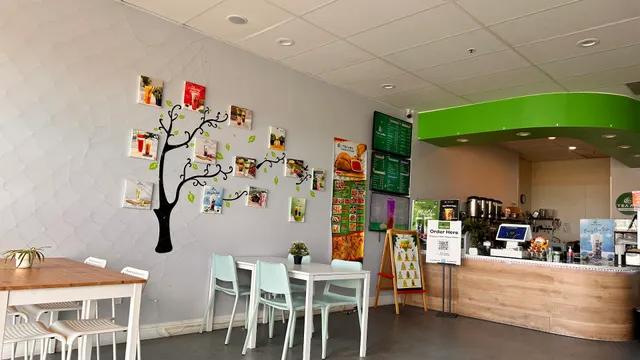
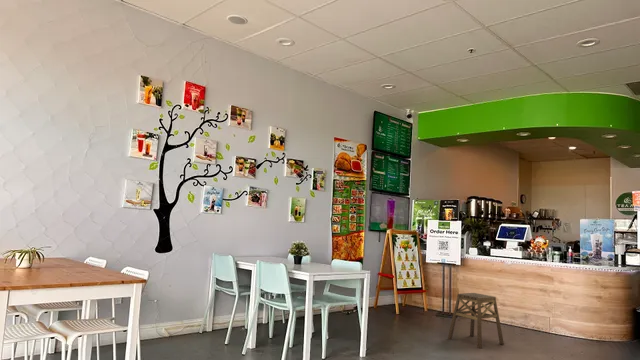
+ stool [447,292,505,349]
